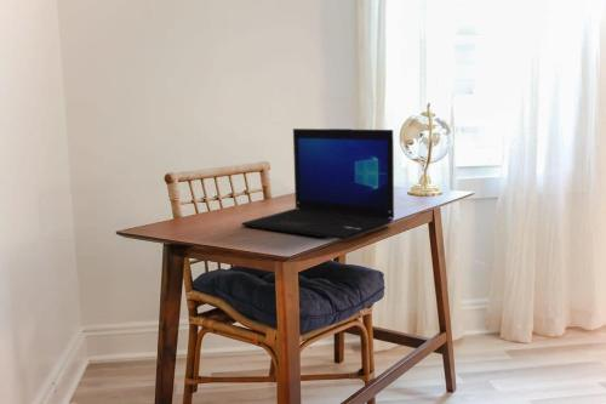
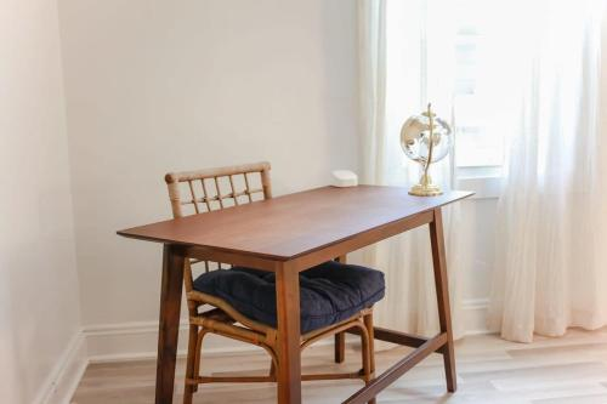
- laptop [241,127,395,240]
